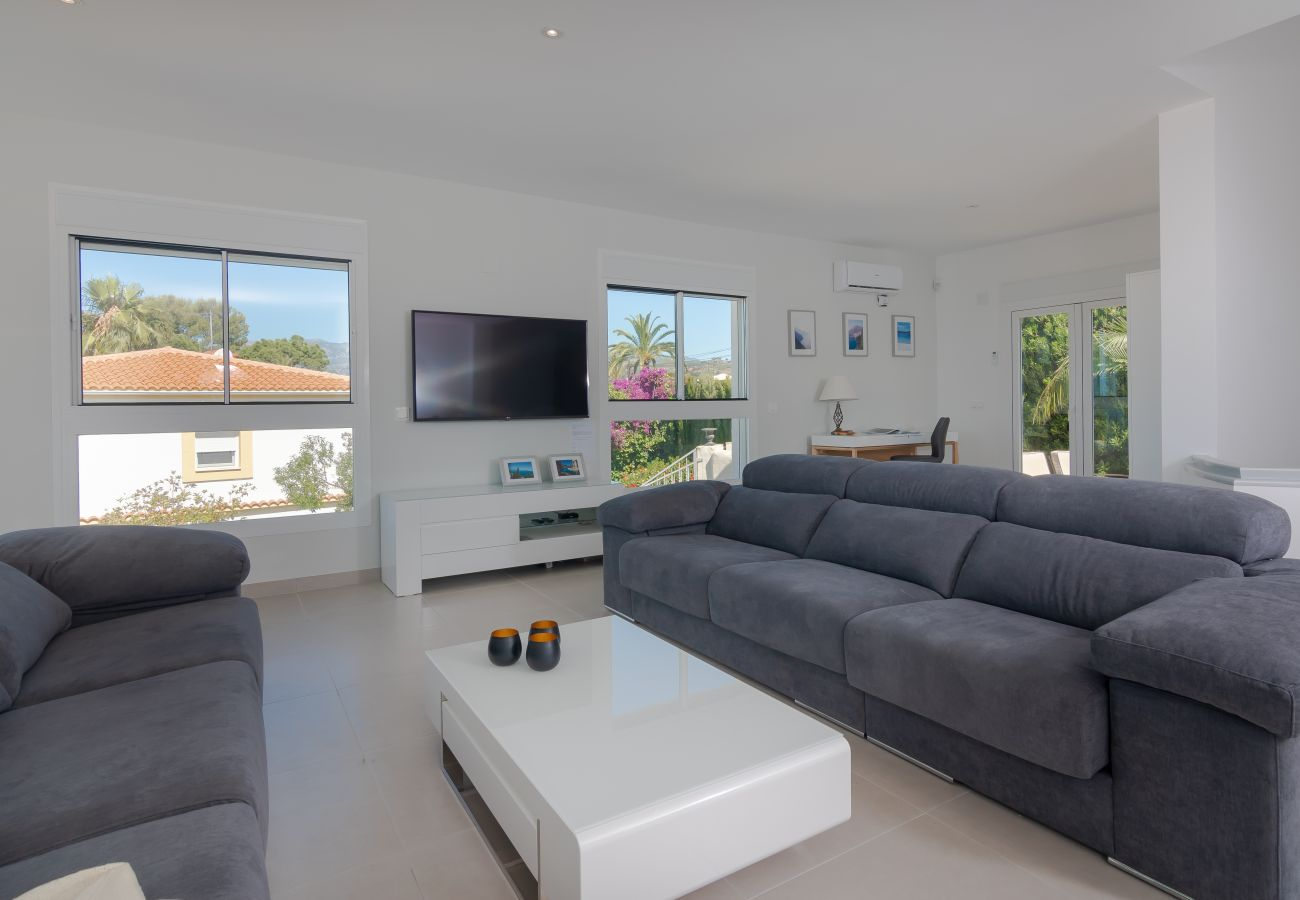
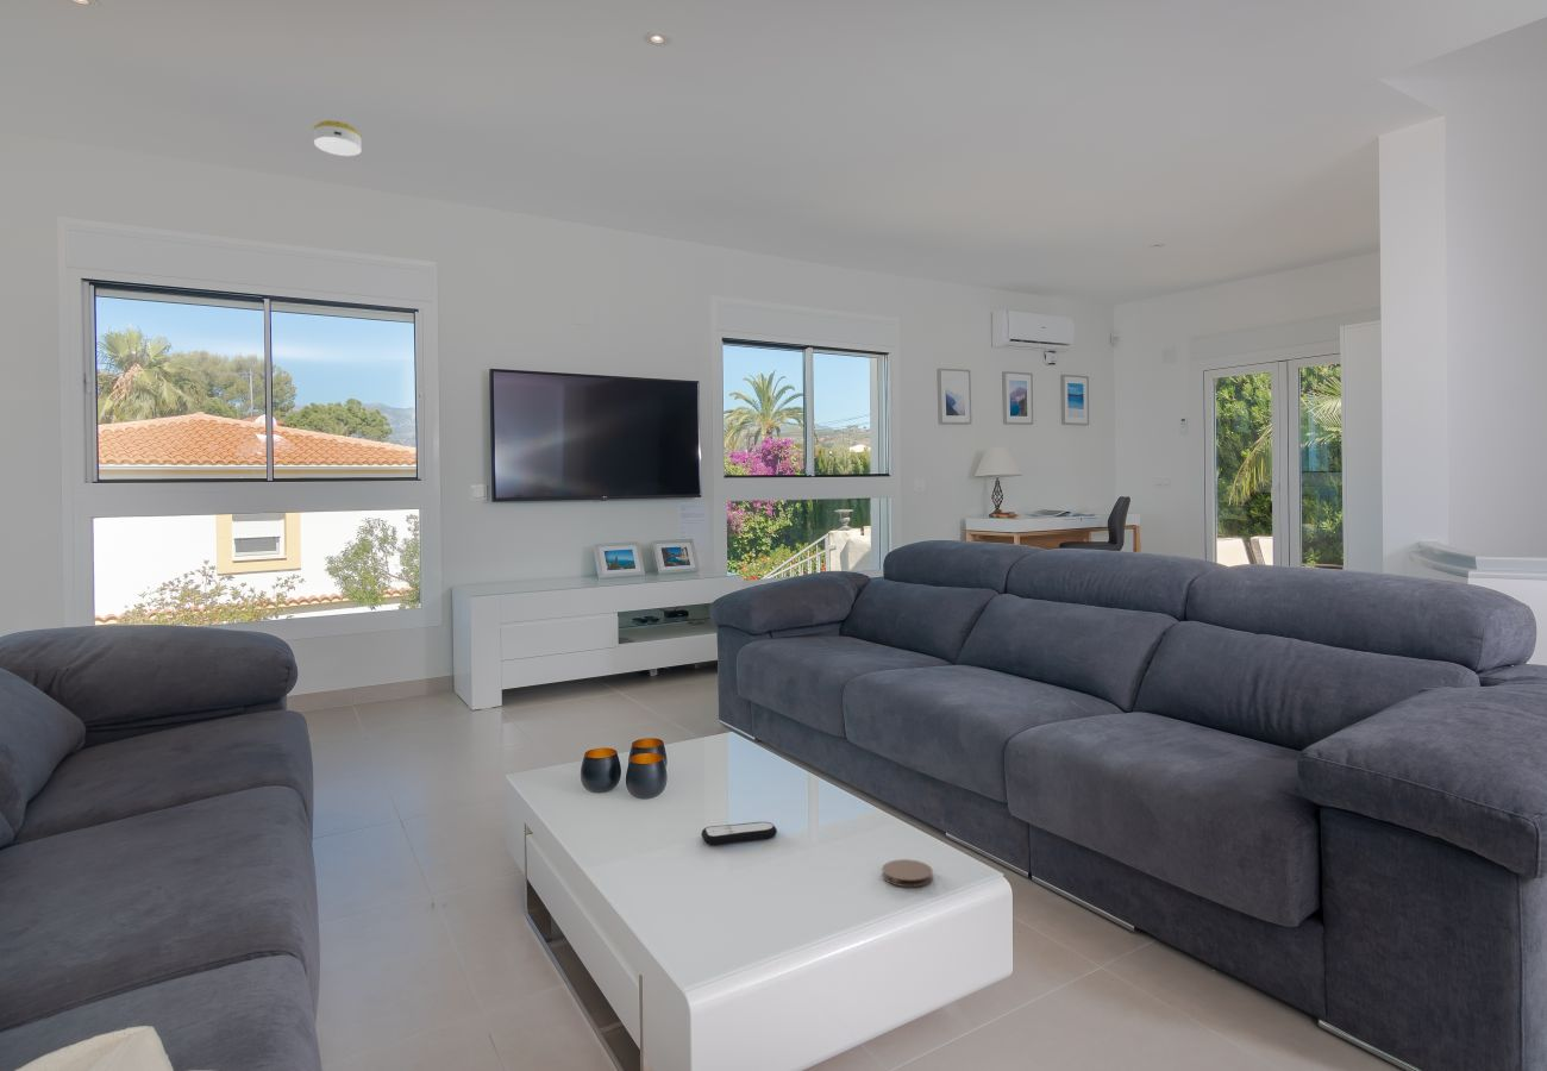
+ coaster [881,858,934,888]
+ smoke detector [313,119,363,157]
+ remote control [700,821,778,846]
